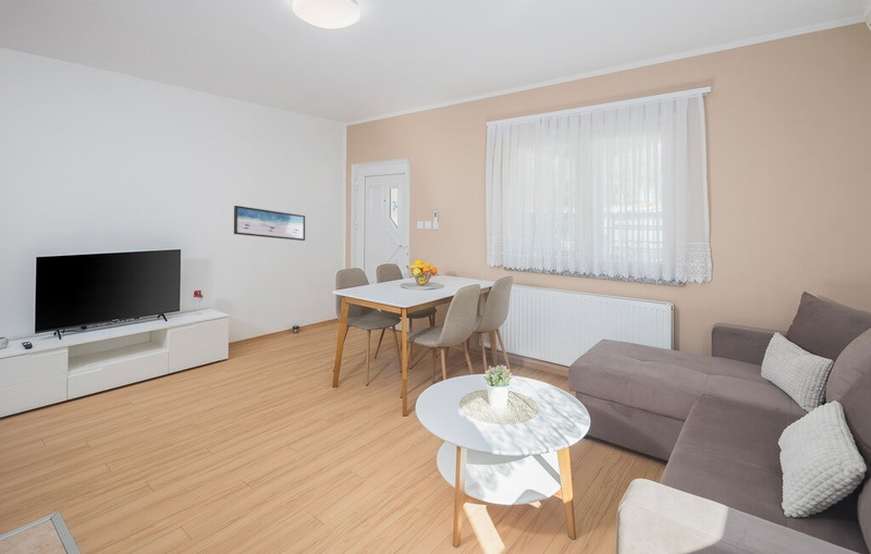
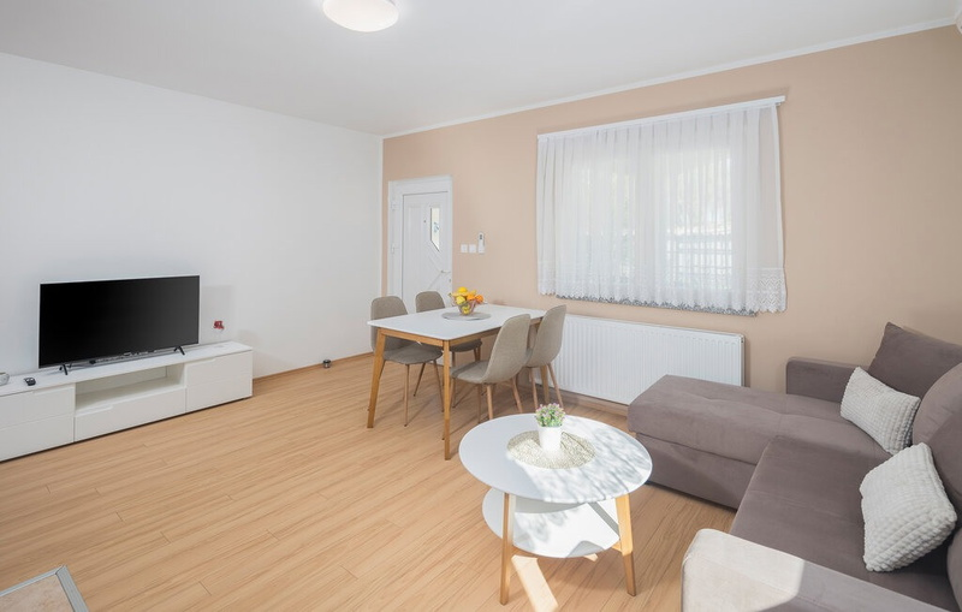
- wall art [233,205,306,242]
